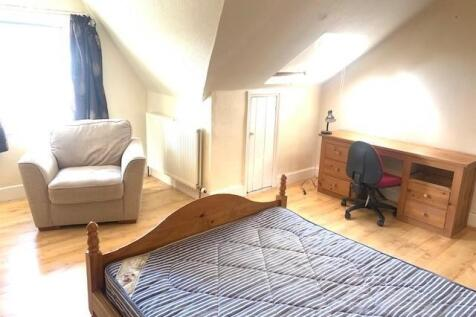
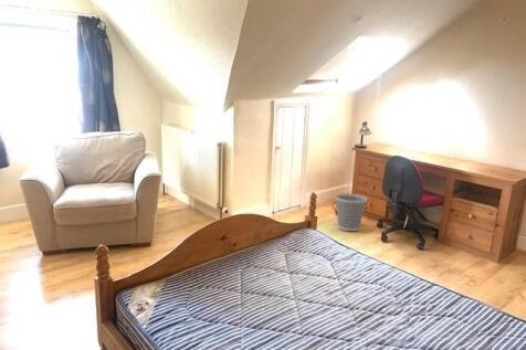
+ wastebasket [334,193,369,232]
